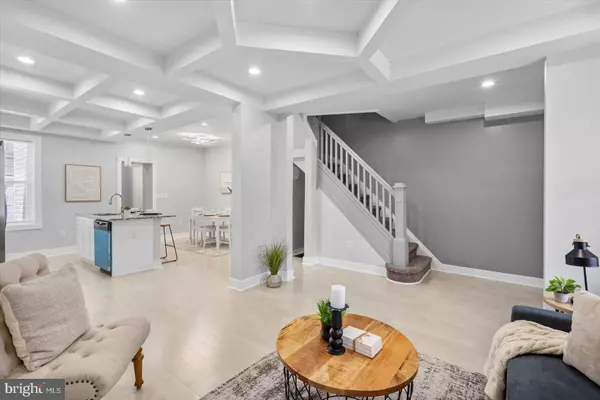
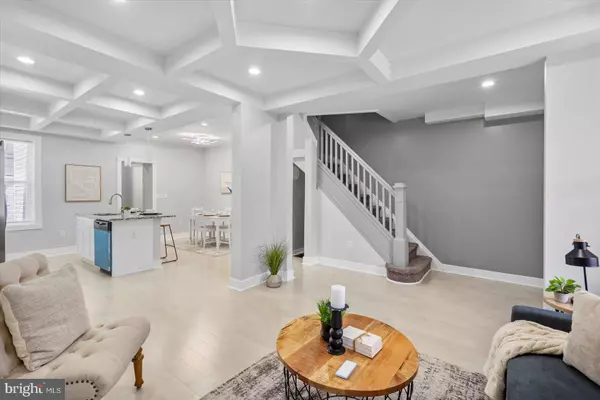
+ smartphone [334,359,358,380]
